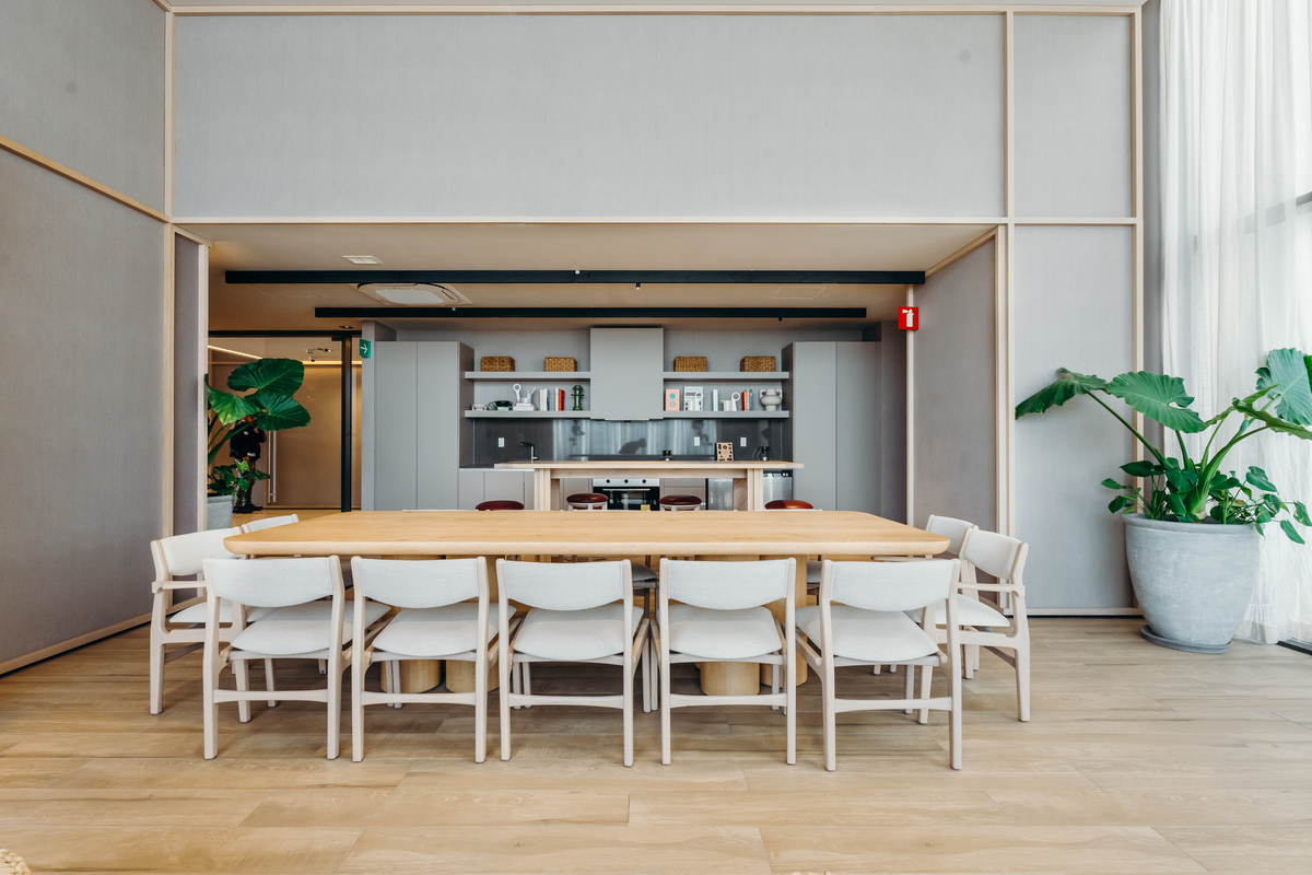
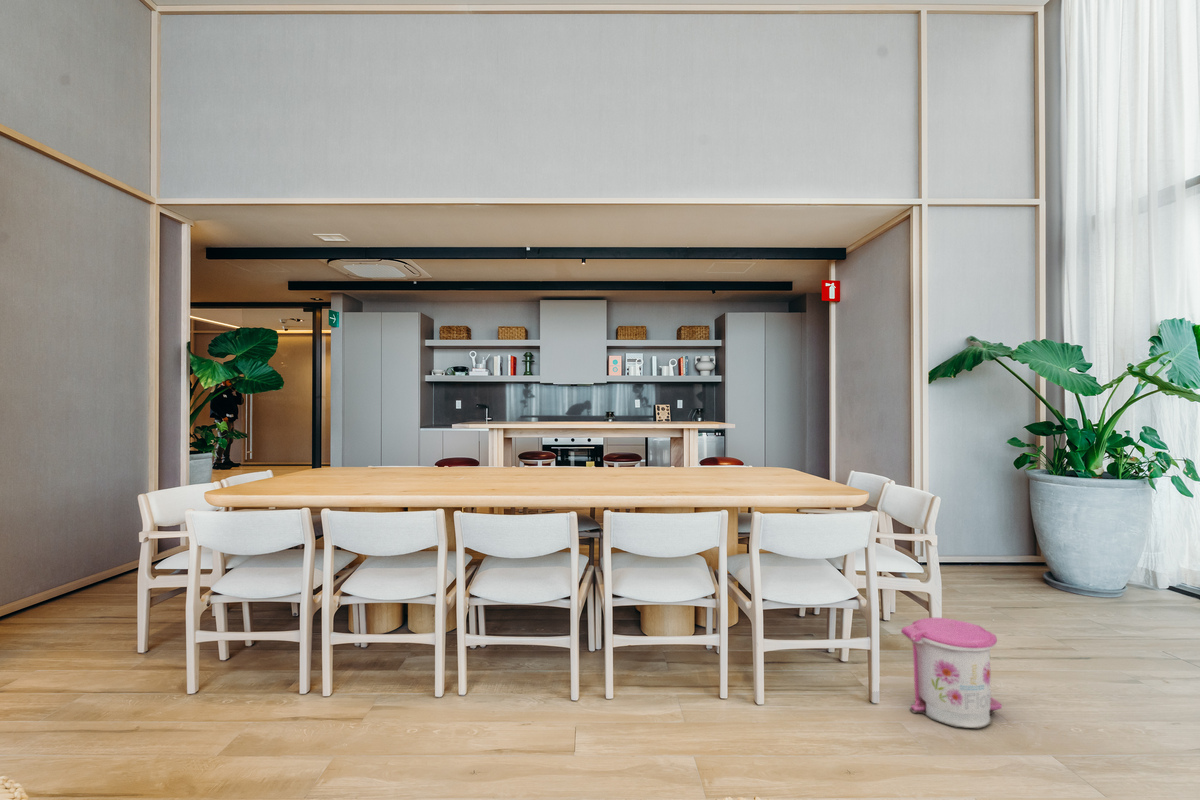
+ trash can [900,617,1003,729]
